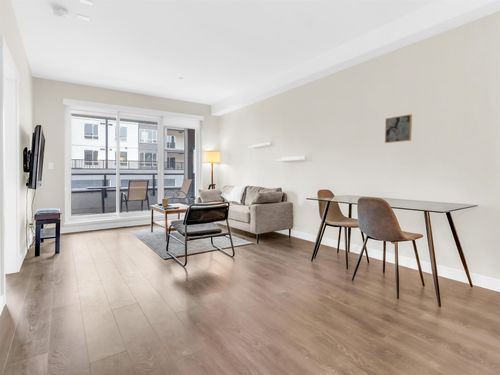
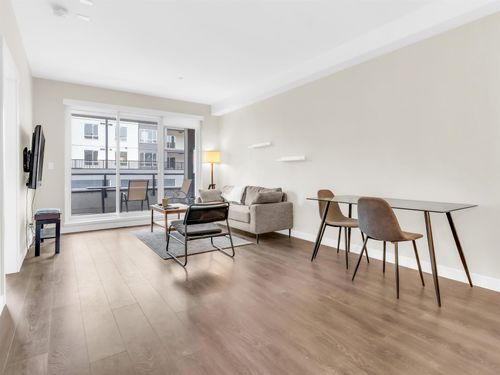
- wall art [384,113,413,144]
